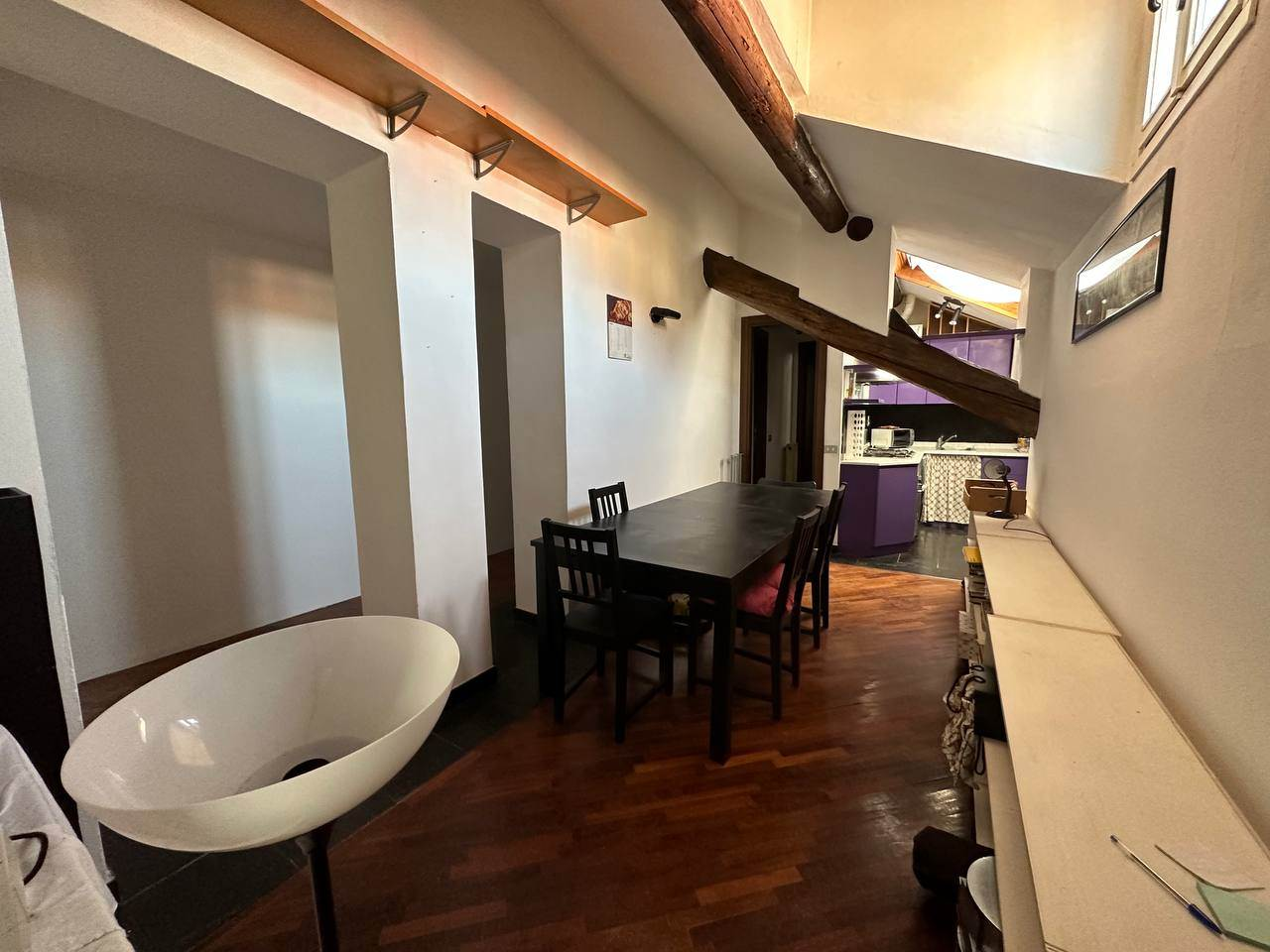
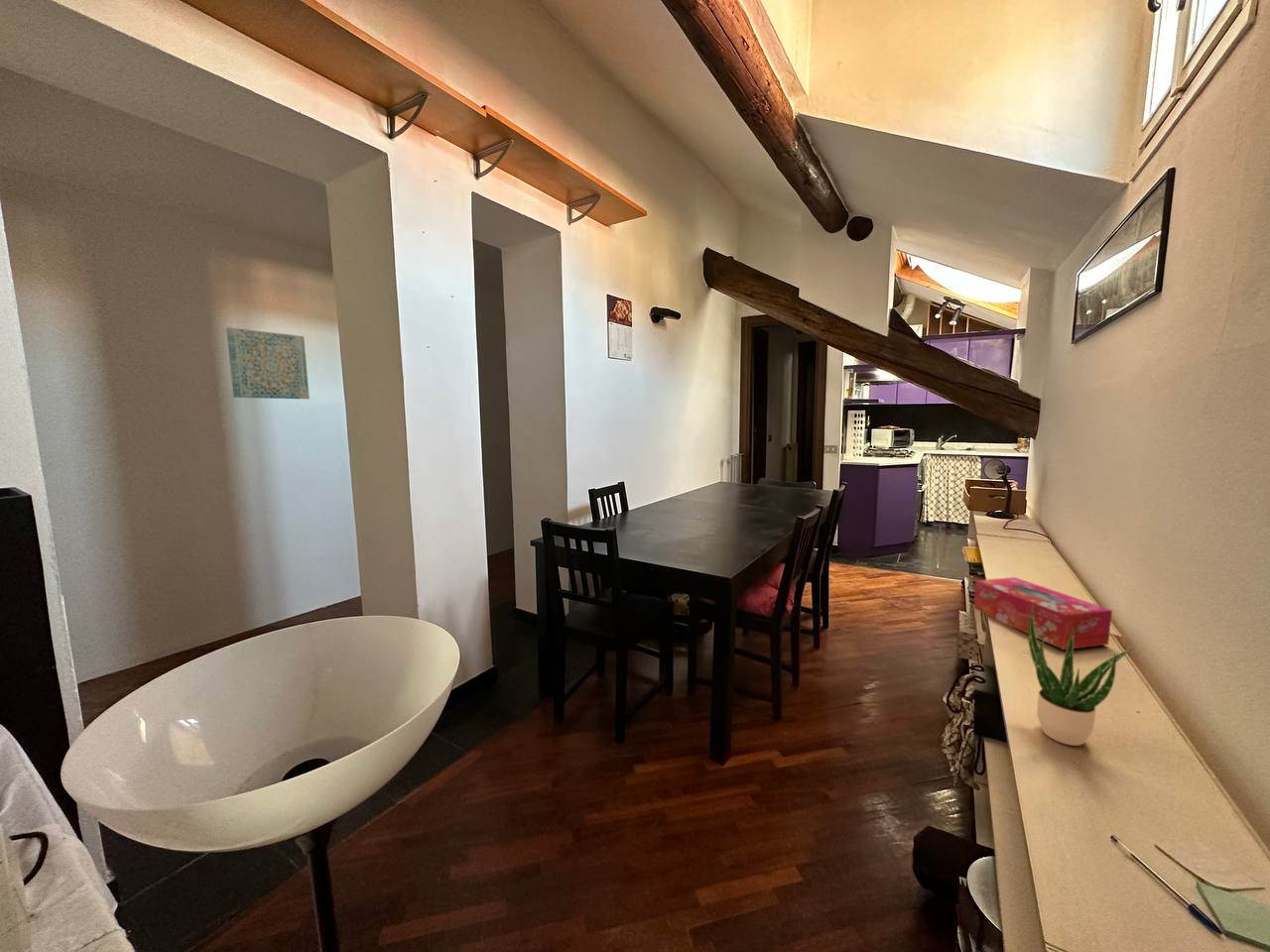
+ tissue box [973,576,1113,651]
+ wall art [225,326,311,400]
+ potted plant [1027,605,1135,747]
